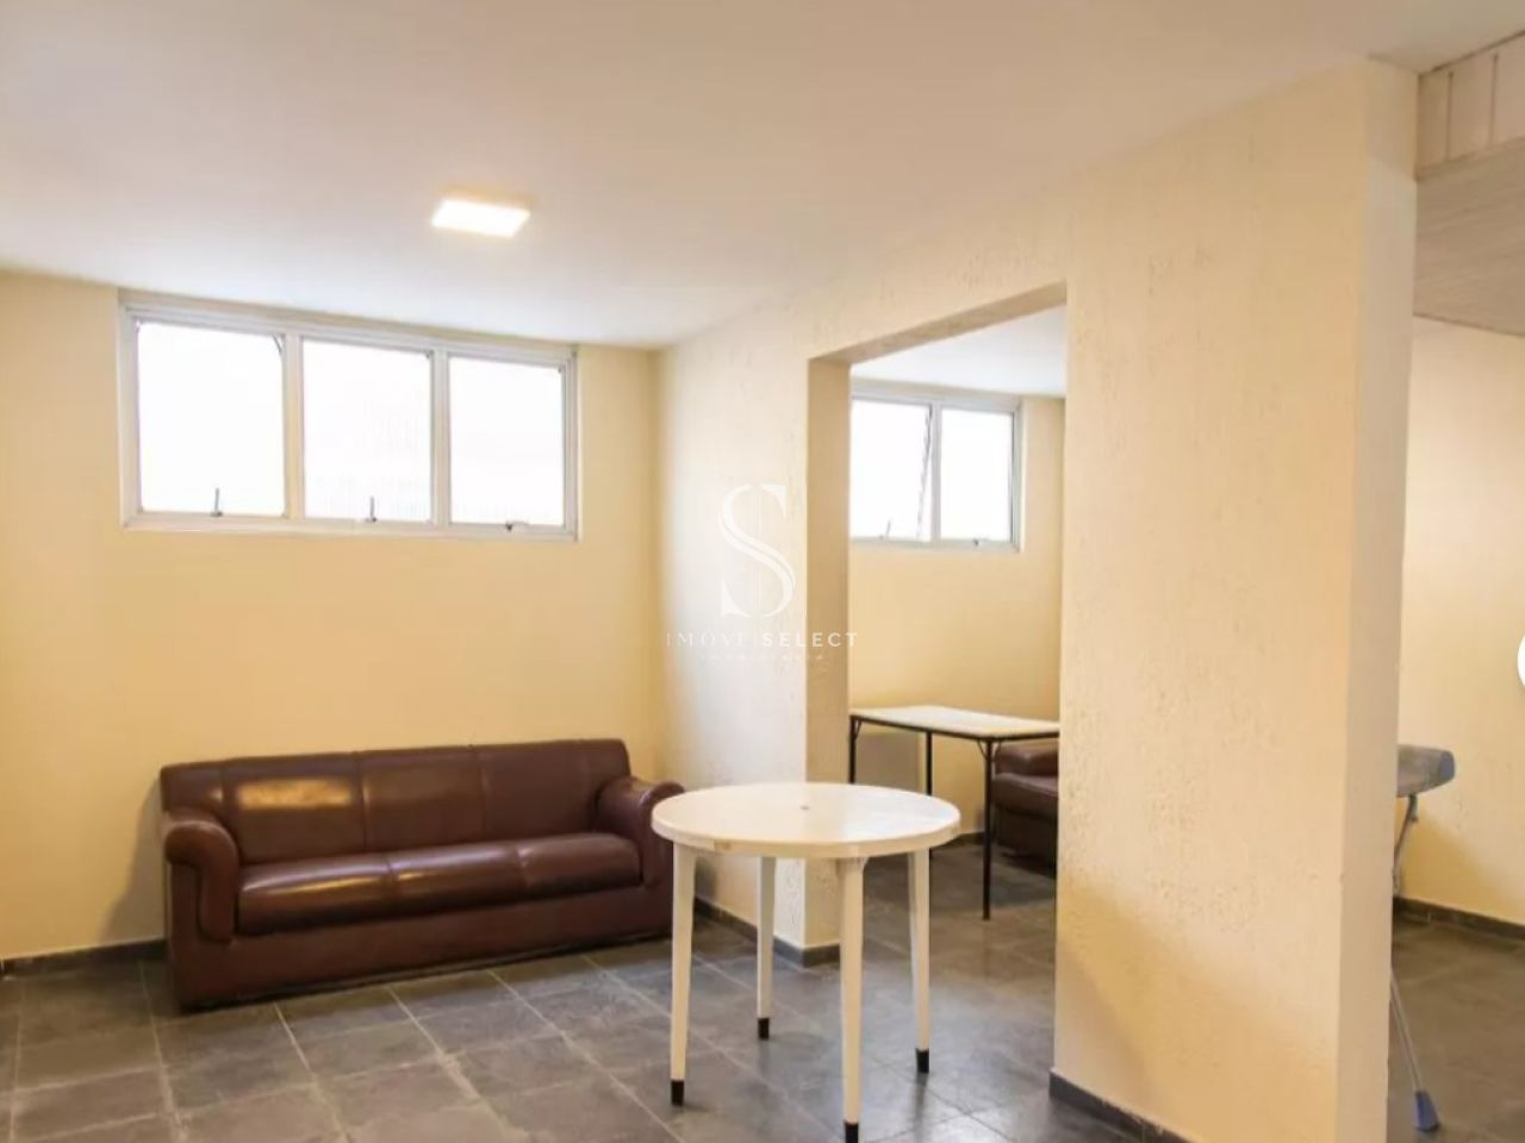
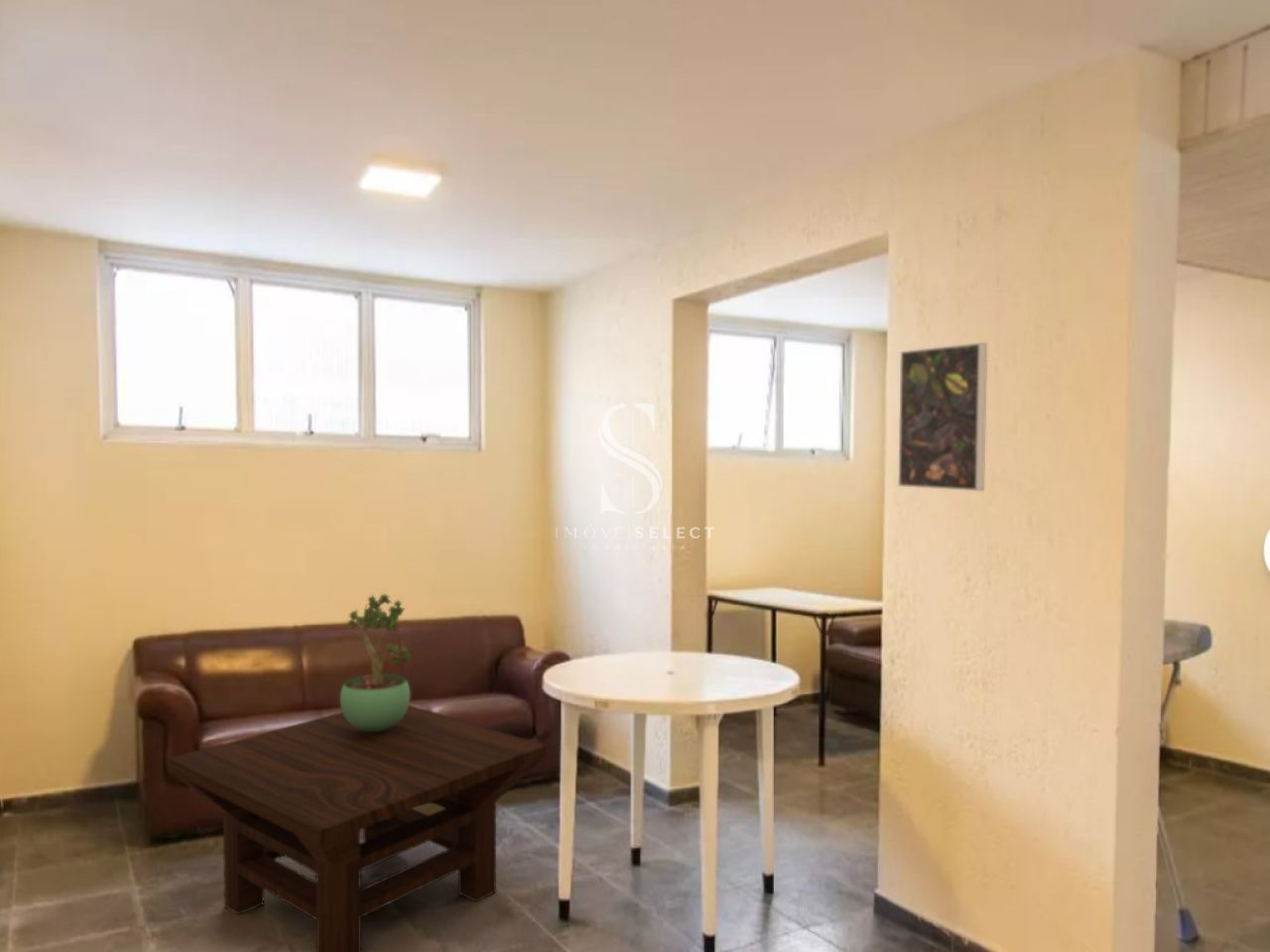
+ potted plant [339,593,414,732]
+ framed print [897,341,988,492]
+ coffee table [167,704,547,952]
